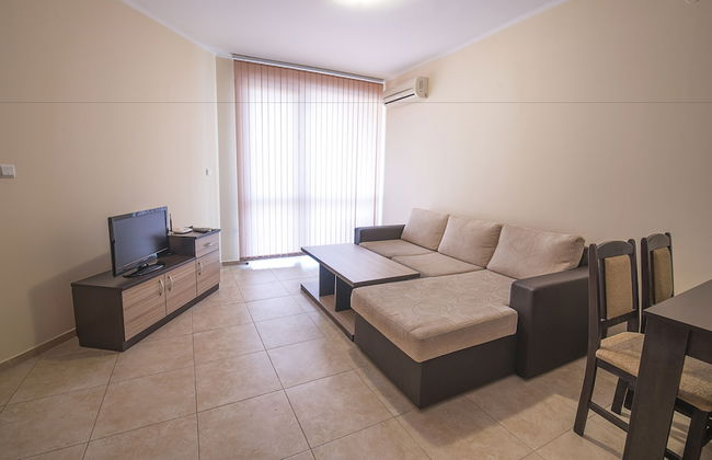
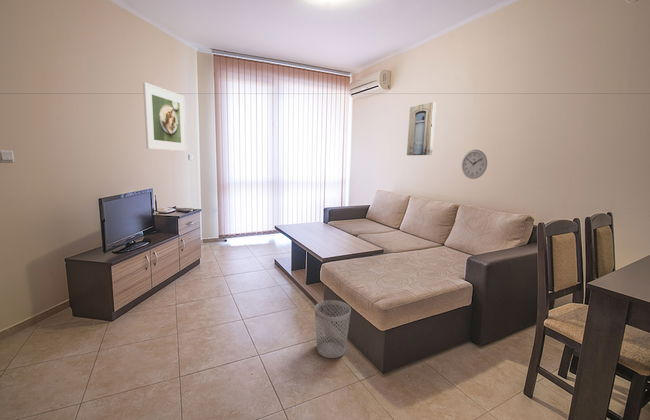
+ wall art [406,101,437,156]
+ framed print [142,81,188,152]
+ wastebasket [314,299,352,359]
+ wall clock [461,149,488,180]
